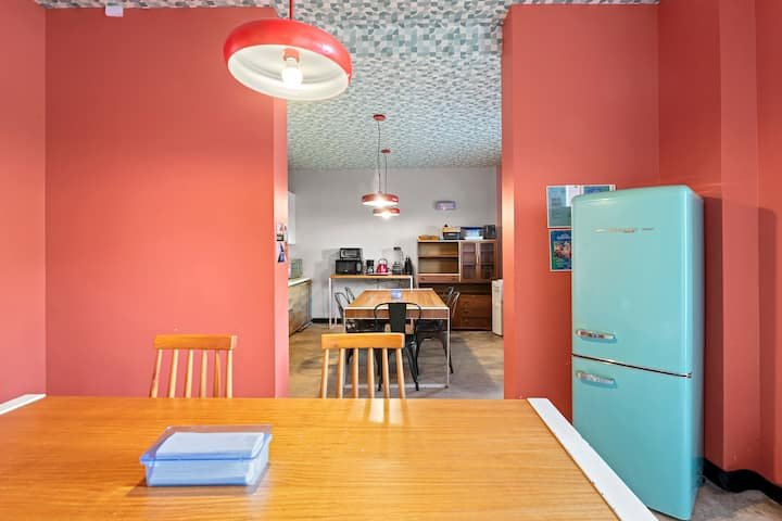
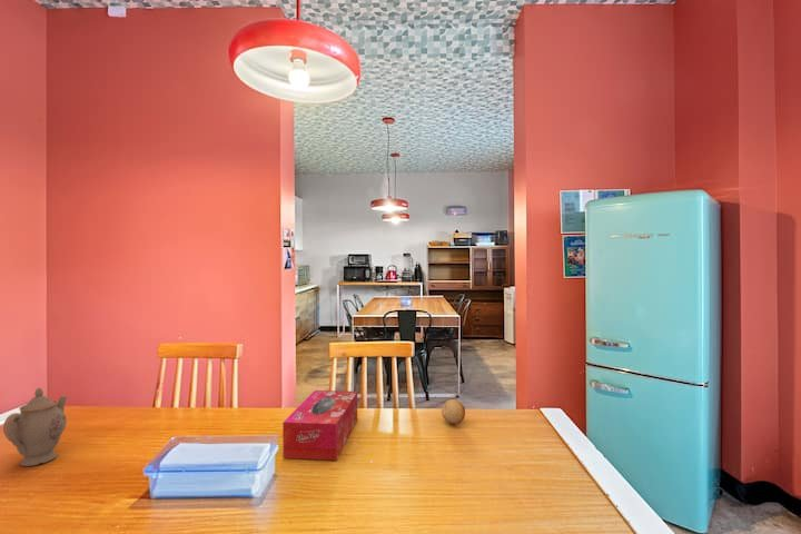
+ fruit [441,398,466,425]
+ tissue box [281,389,358,462]
+ chinaware [2,387,69,467]
